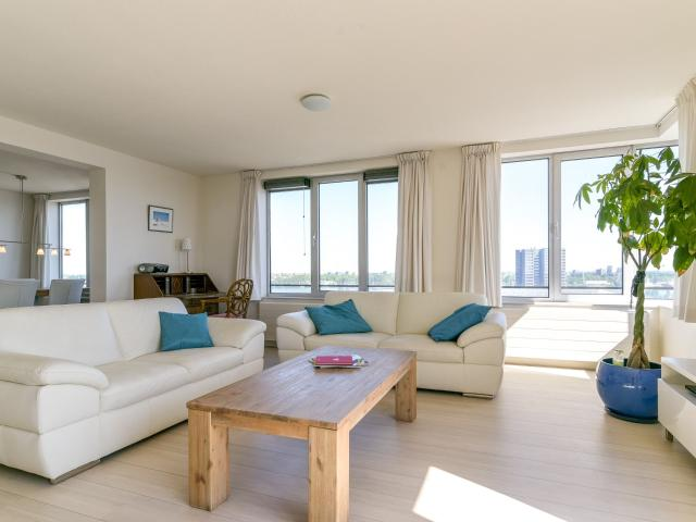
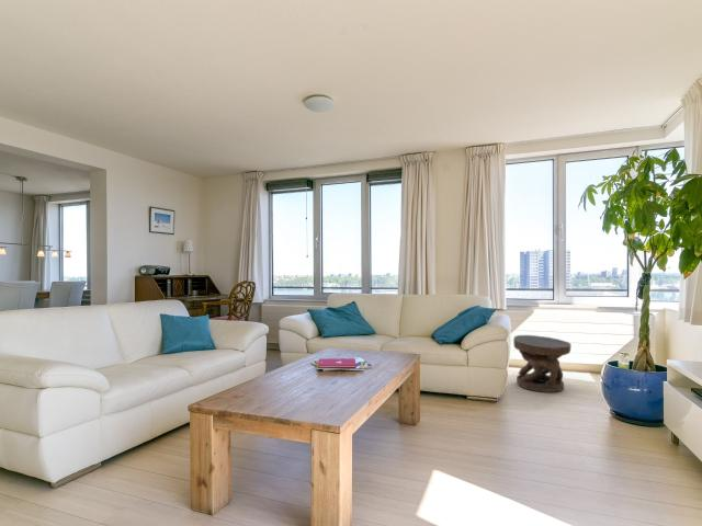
+ carved stool [512,334,571,393]
